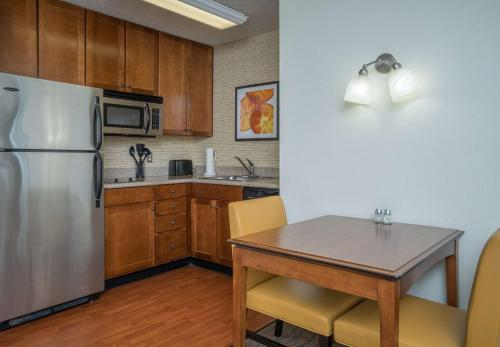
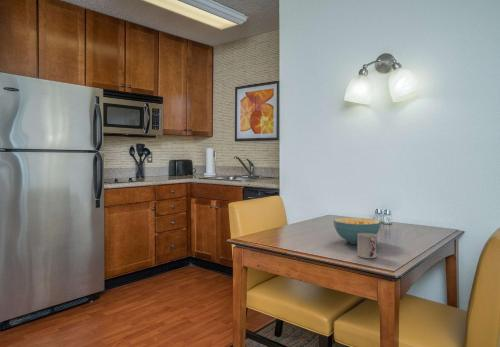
+ cup [356,233,378,259]
+ cereal bowl [333,217,382,245]
